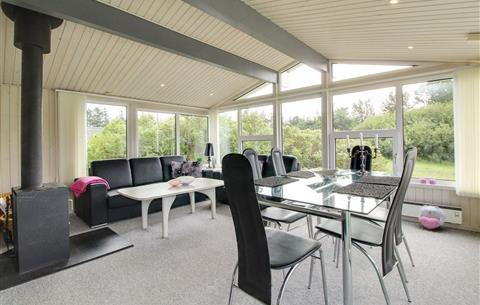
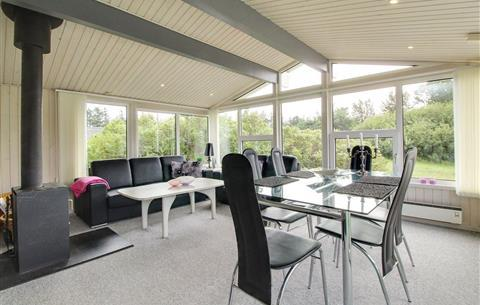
- plush toy [418,204,447,230]
